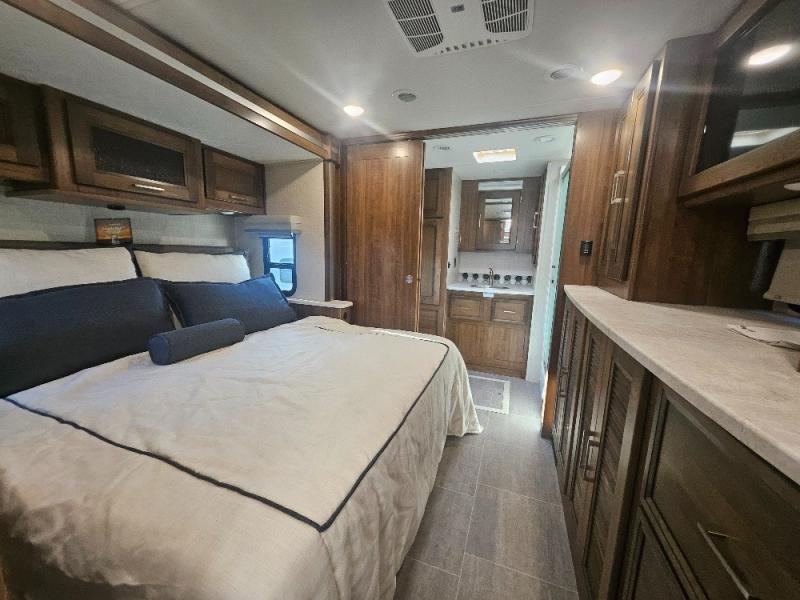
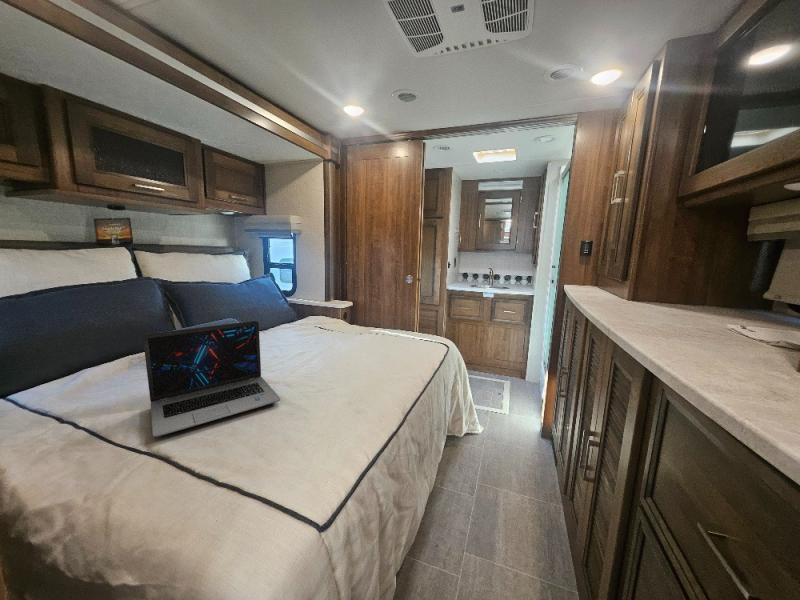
+ laptop [142,320,281,438]
